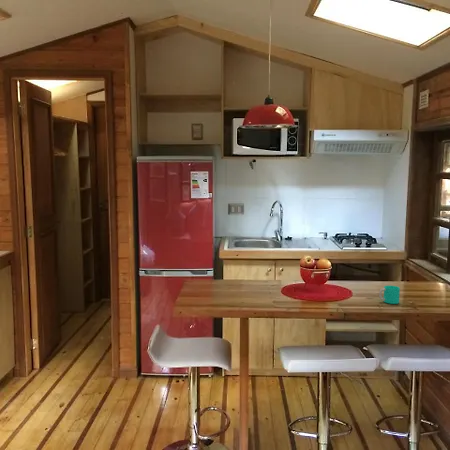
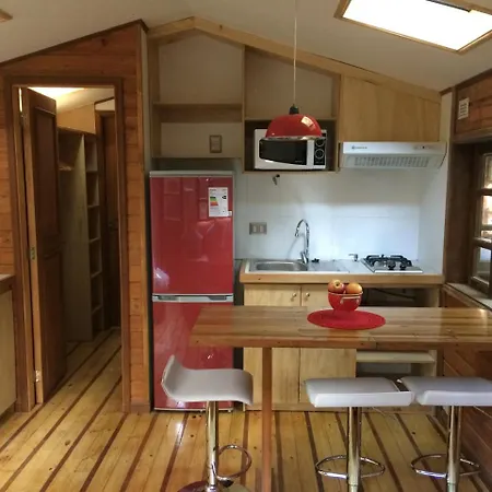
- cup [378,285,401,305]
